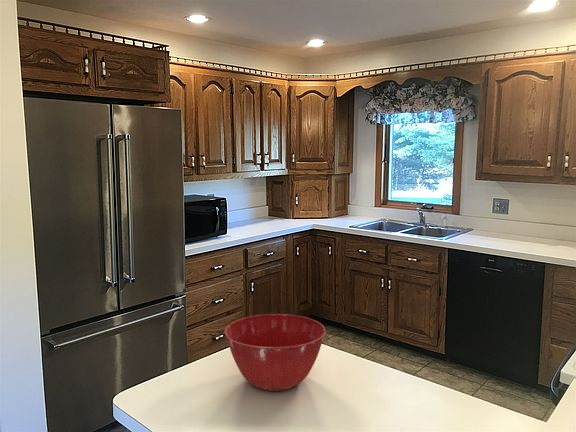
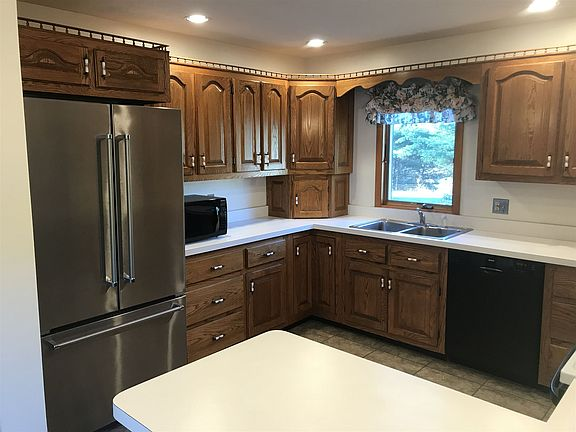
- mixing bowl [224,313,327,392]
